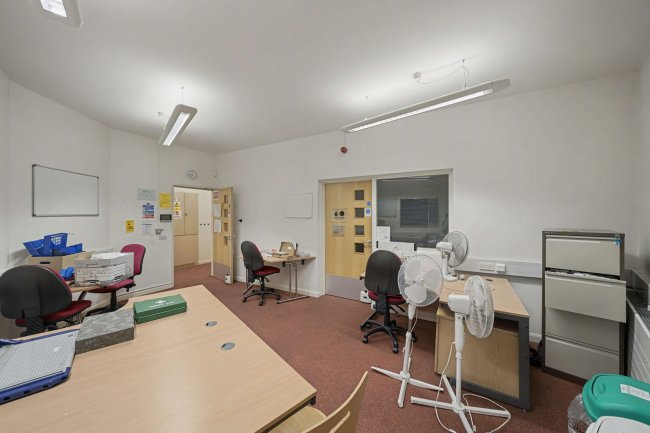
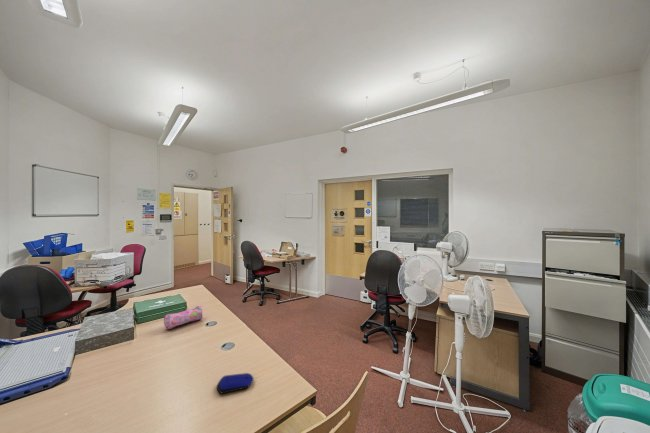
+ computer mouse [216,372,255,395]
+ pencil case [163,305,203,330]
